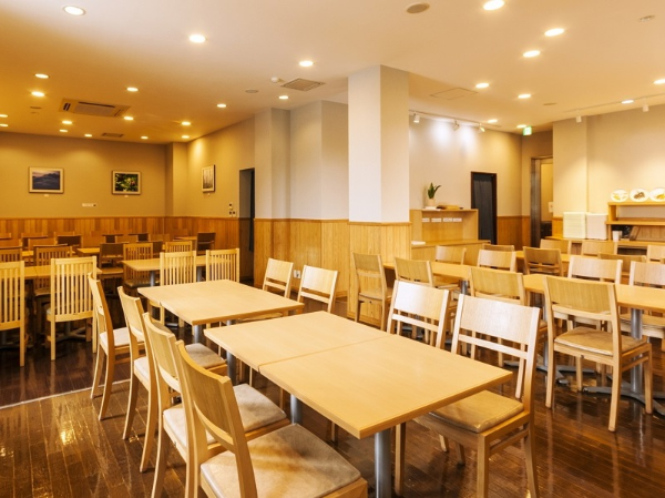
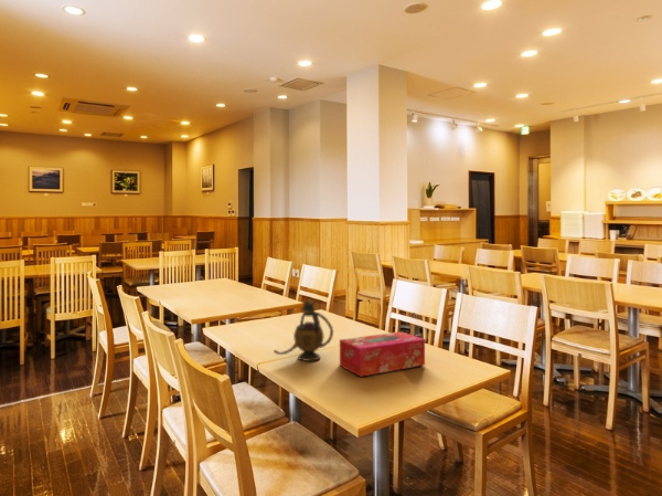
+ teapot [273,299,334,362]
+ tissue box [339,330,426,378]
